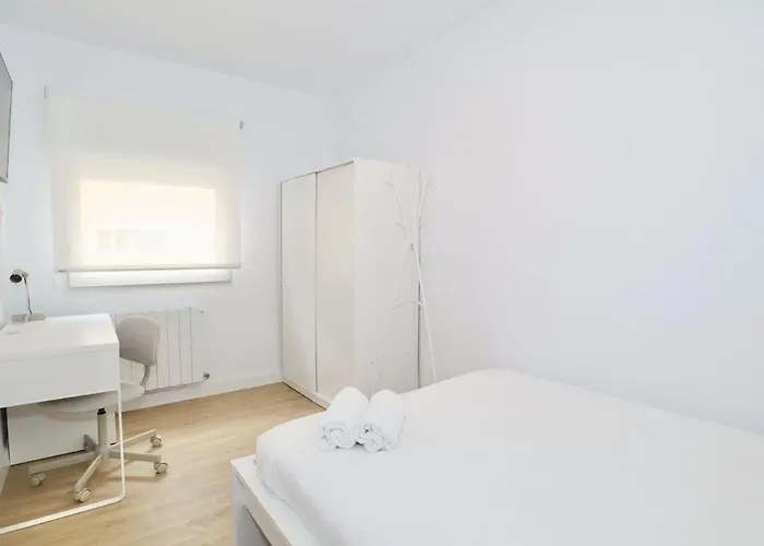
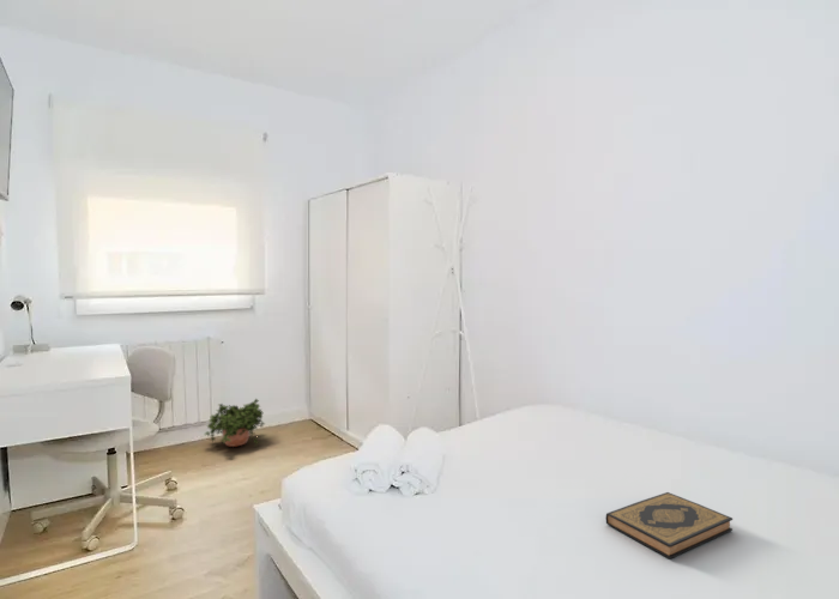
+ hardback book [604,491,734,559]
+ potted plant [204,397,266,448]
